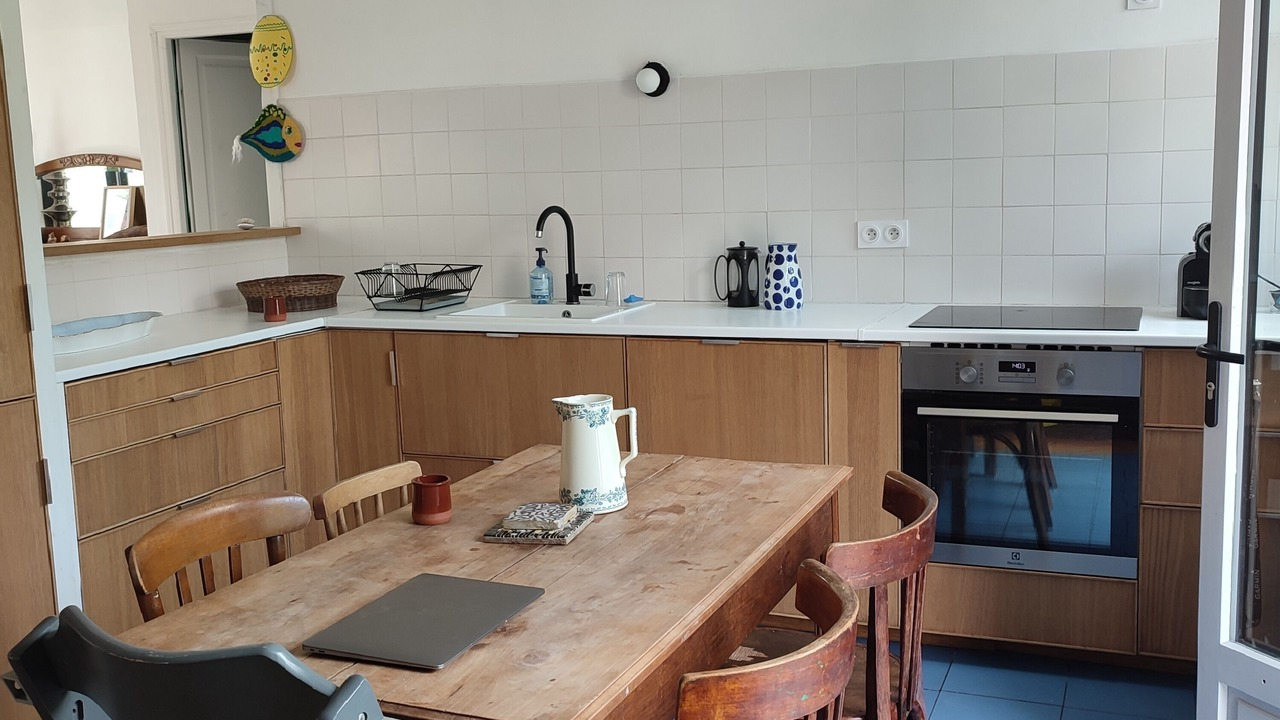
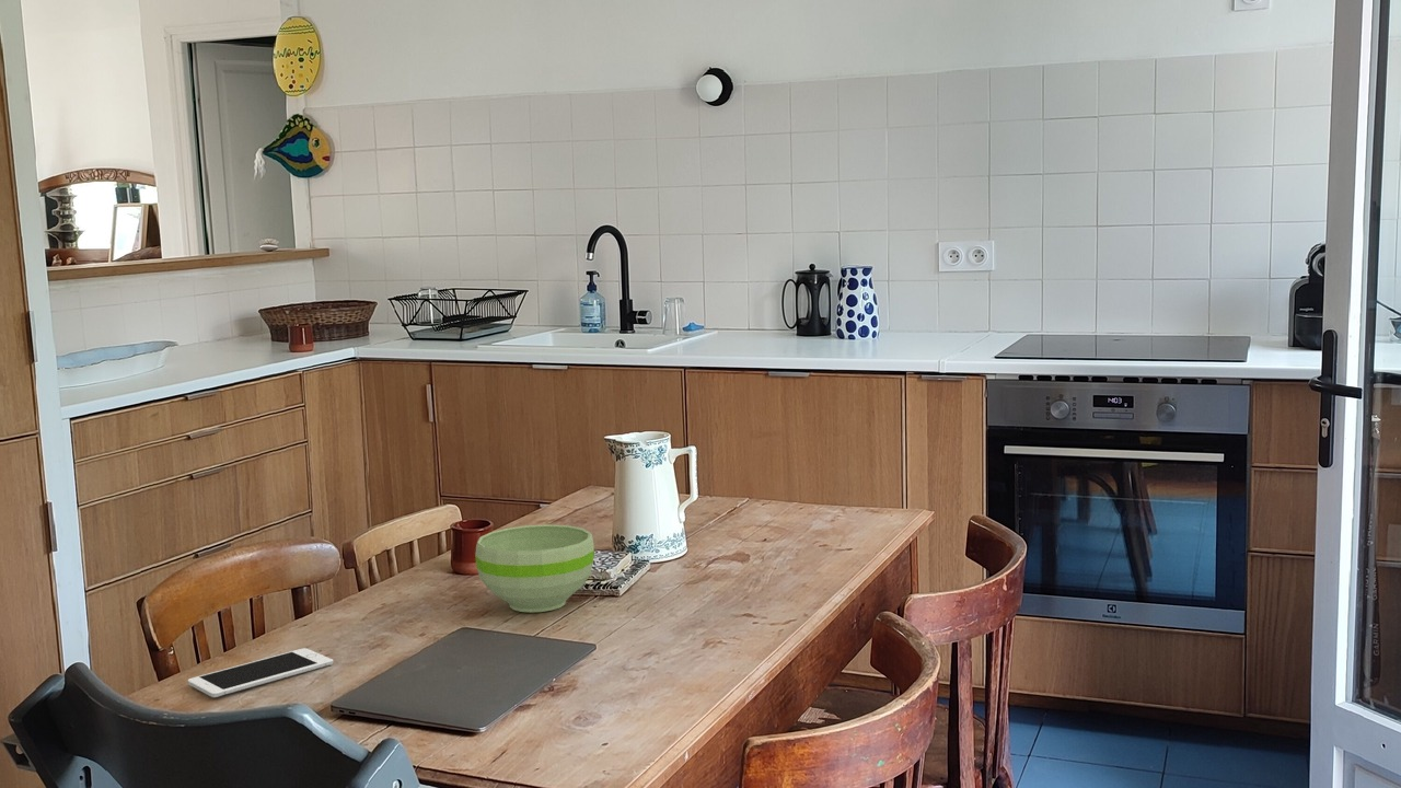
+ cell phone [187,647,334,698]
+ bowl [474,523,595,613]
